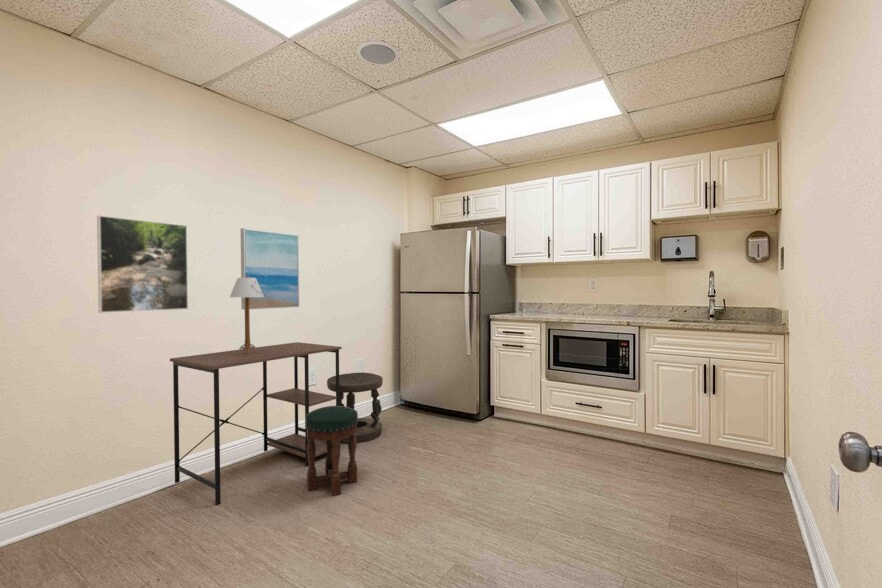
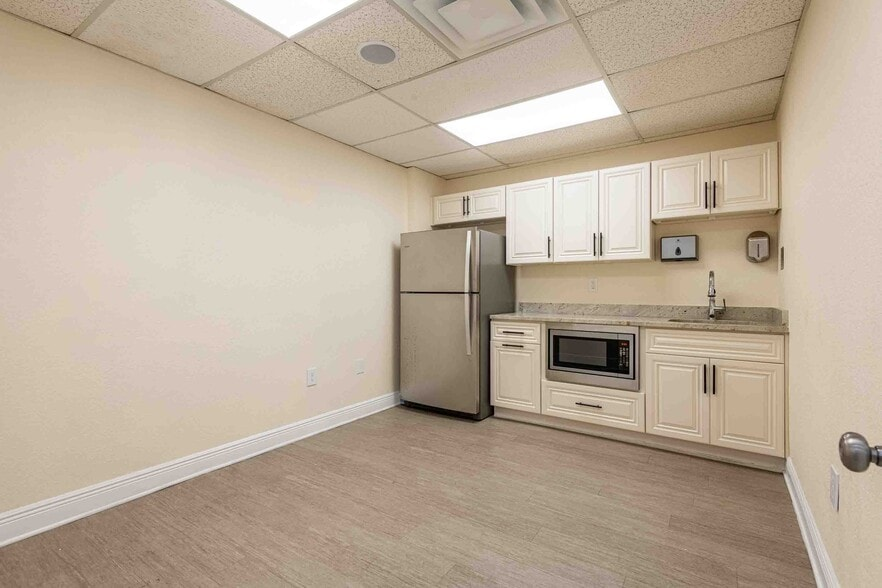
- desk [169,341,343,506]
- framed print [96,214,189,314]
- stool [304,405,359,497]
- wall art [240,227,300,310]
- stool [326,372,384,444]
- table lamp [229,275,264,355]
